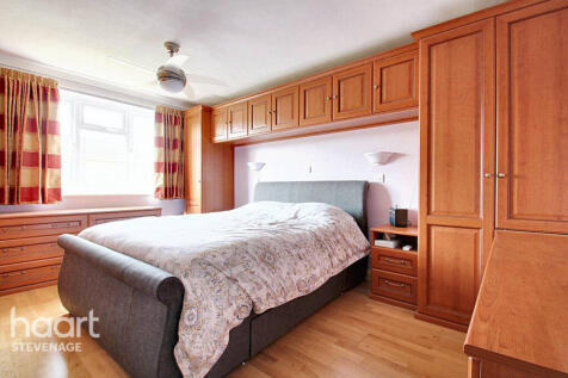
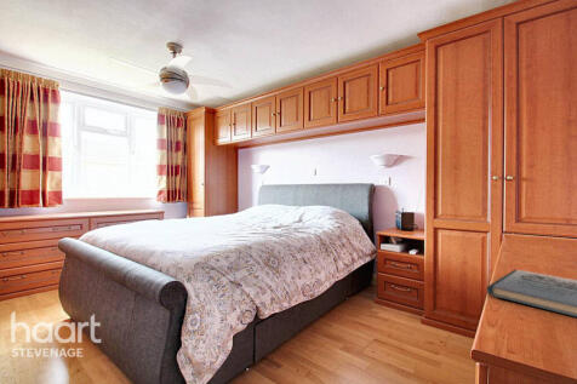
+ book [486,269,577,317]
